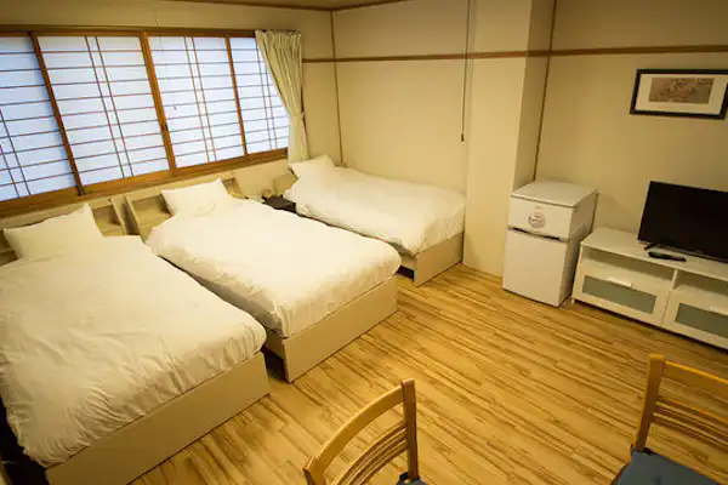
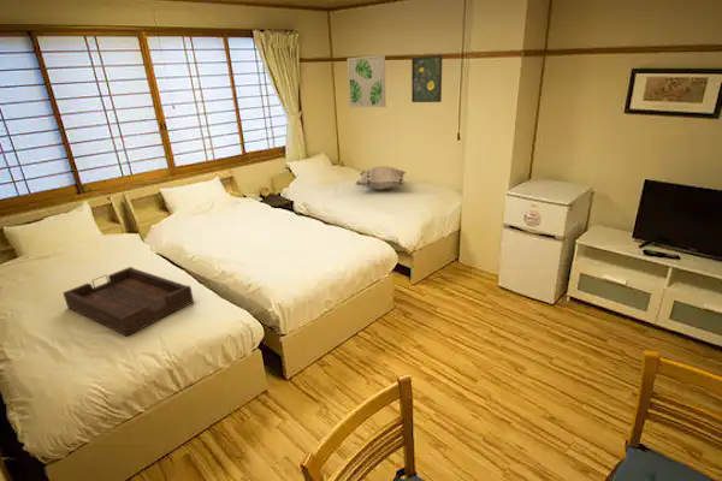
+ decorative pillow [354,165,408,191]
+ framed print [410,54,444,103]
+ tray [61,266,195,338]
+ wall art [347,53,387,108]
